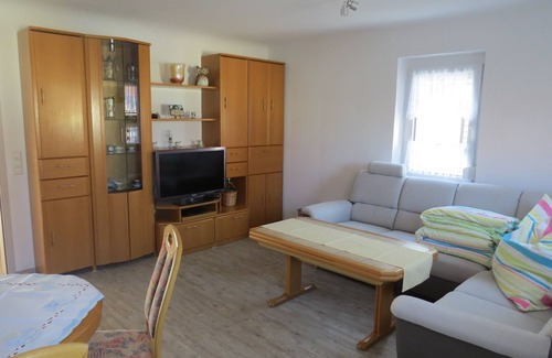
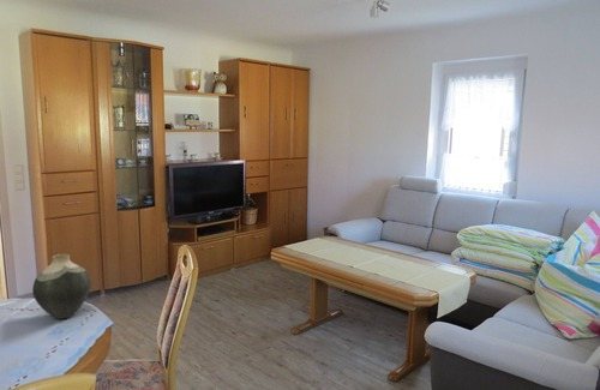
+ vase [31,253,92,320]
